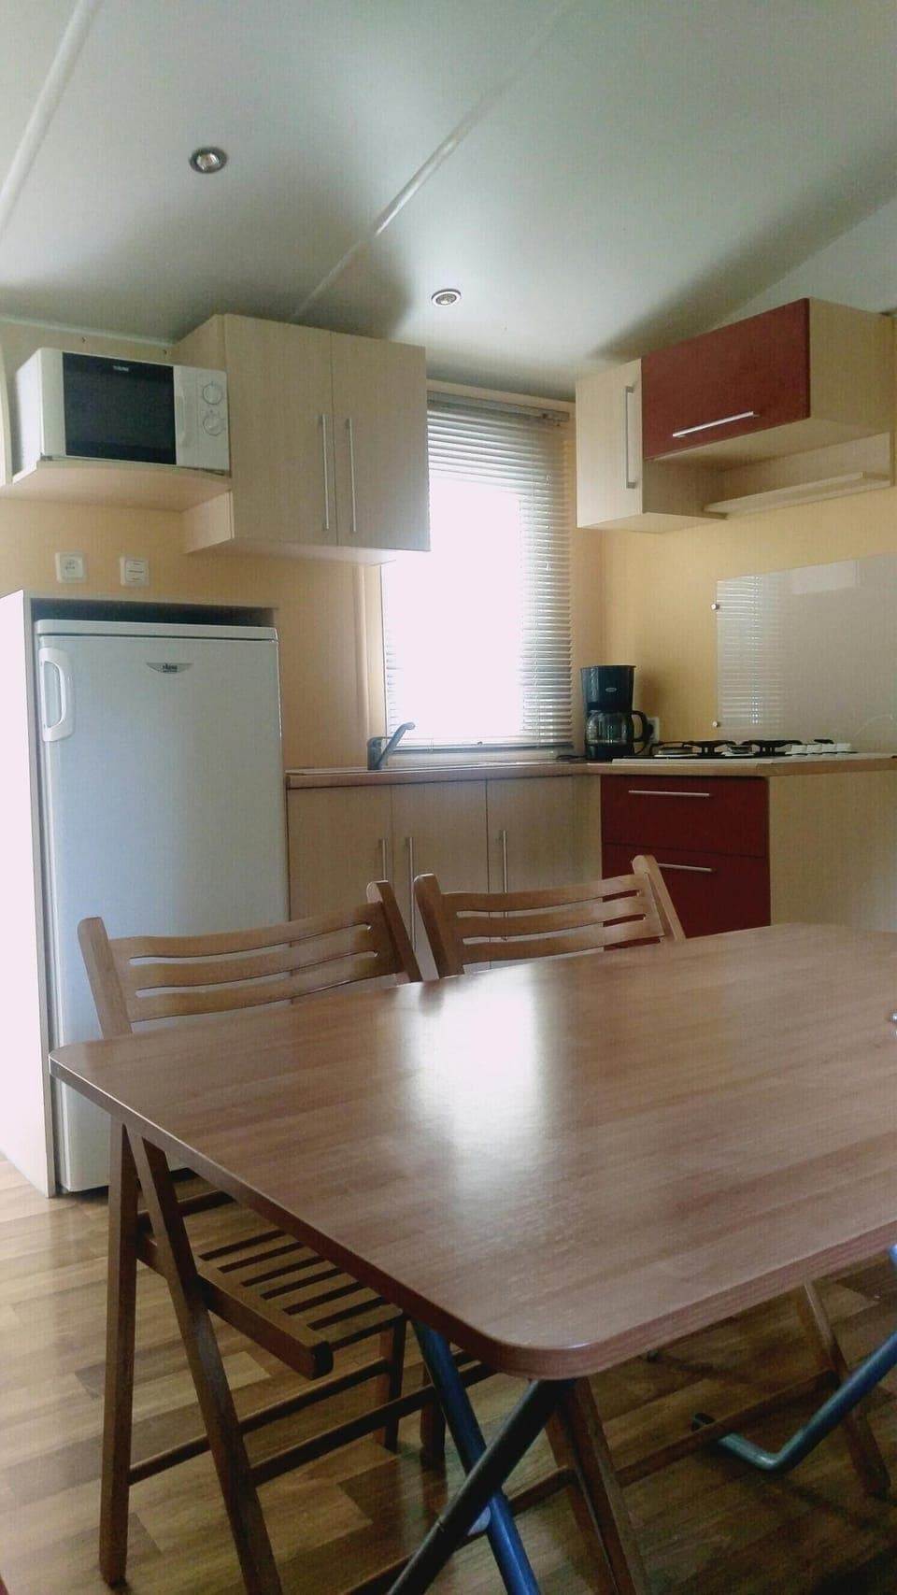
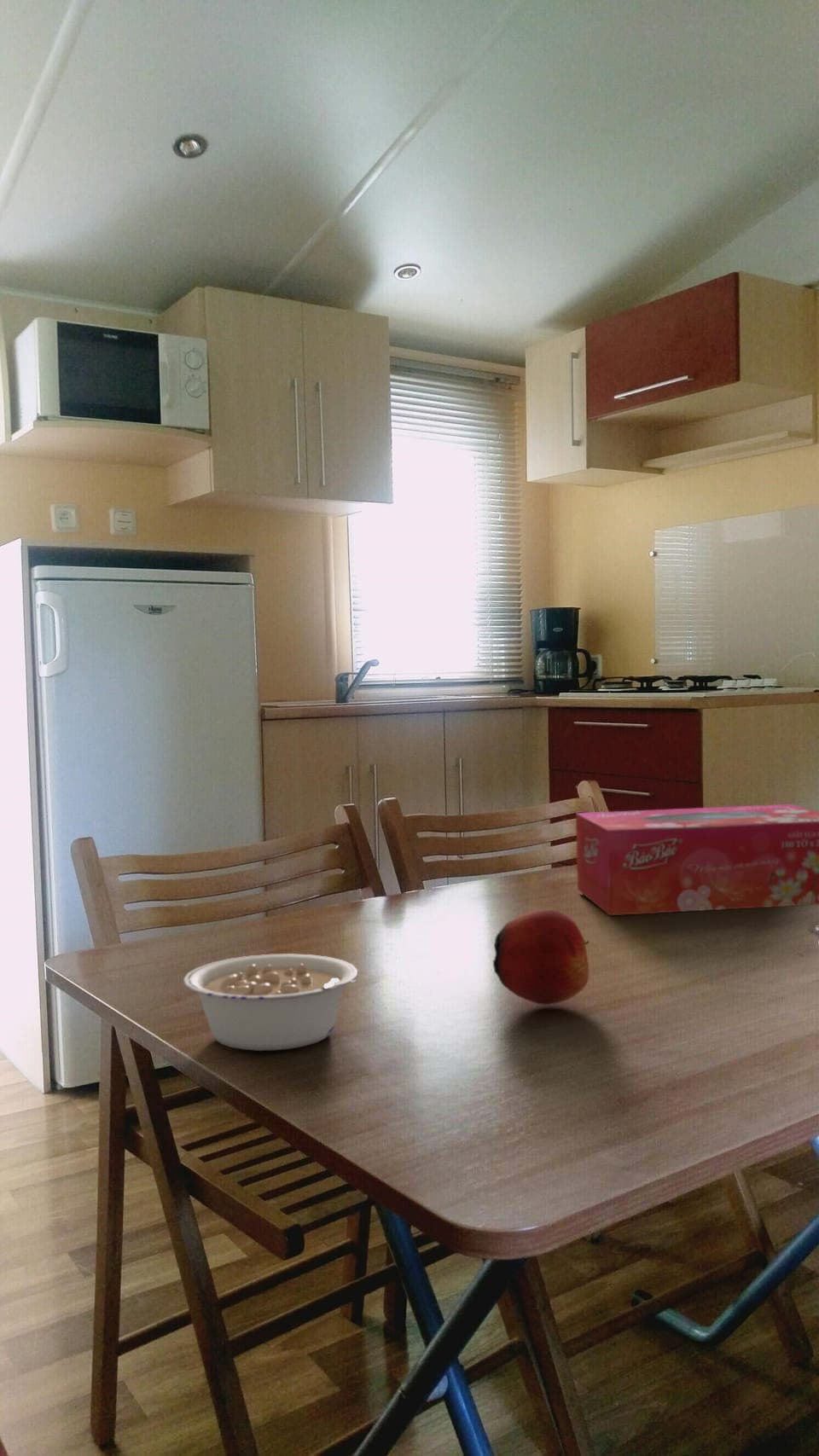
+ legume [183,954,358,1052]
+ tissue box [575,803,819,916]
+ apple [492,908,590,1006]
